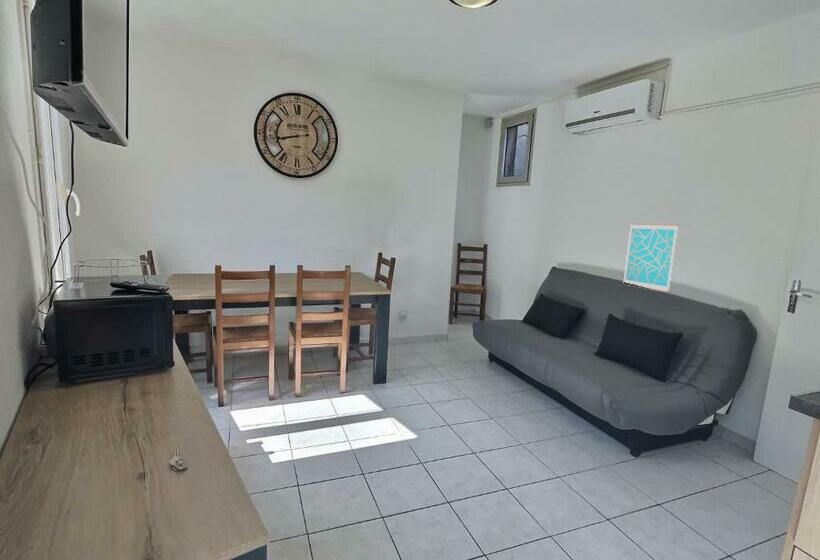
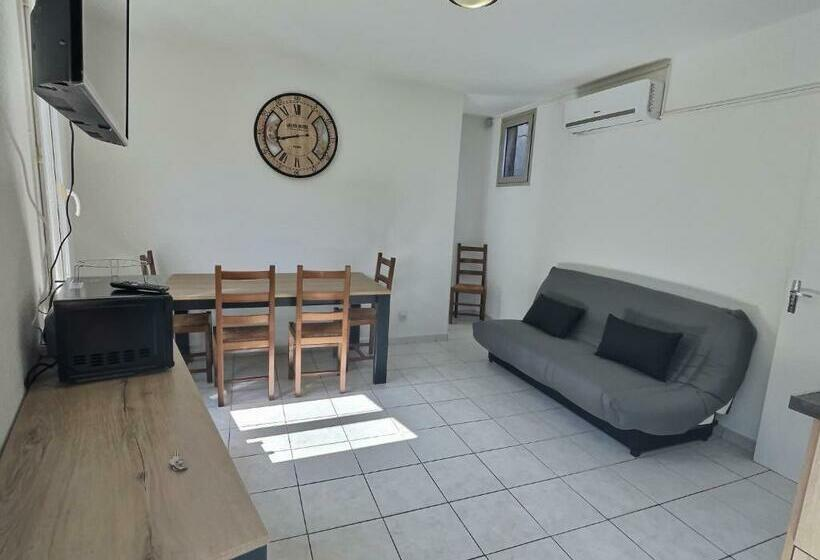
- wall art [623,222,679,293]
